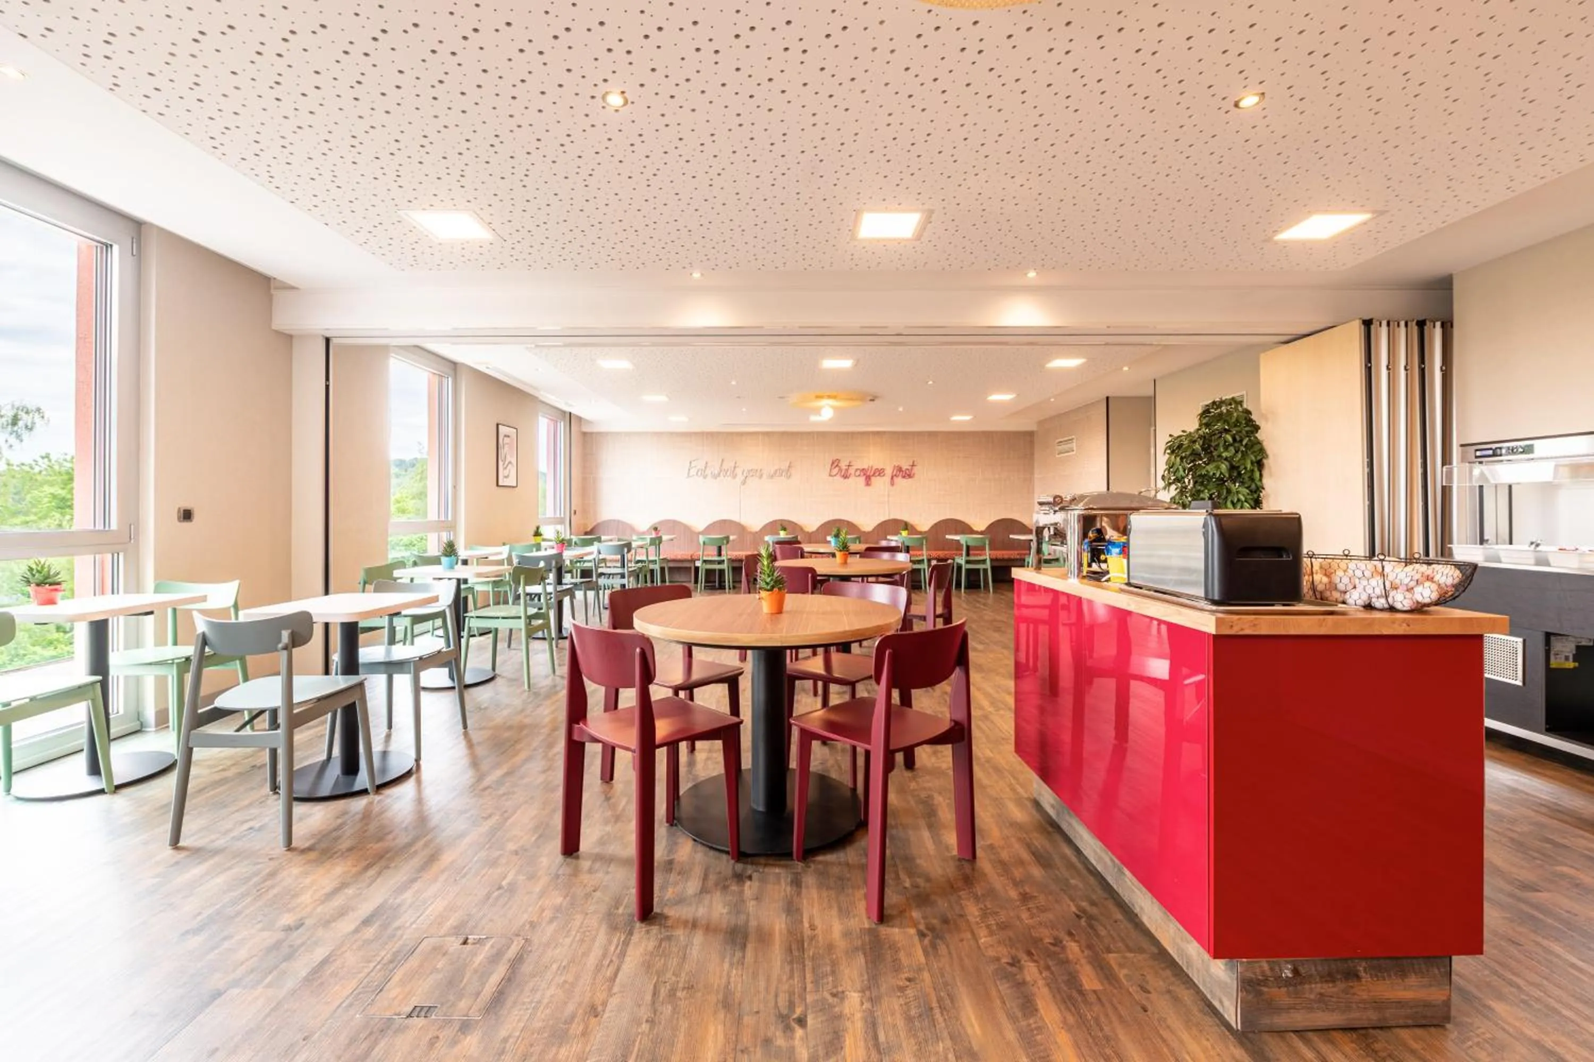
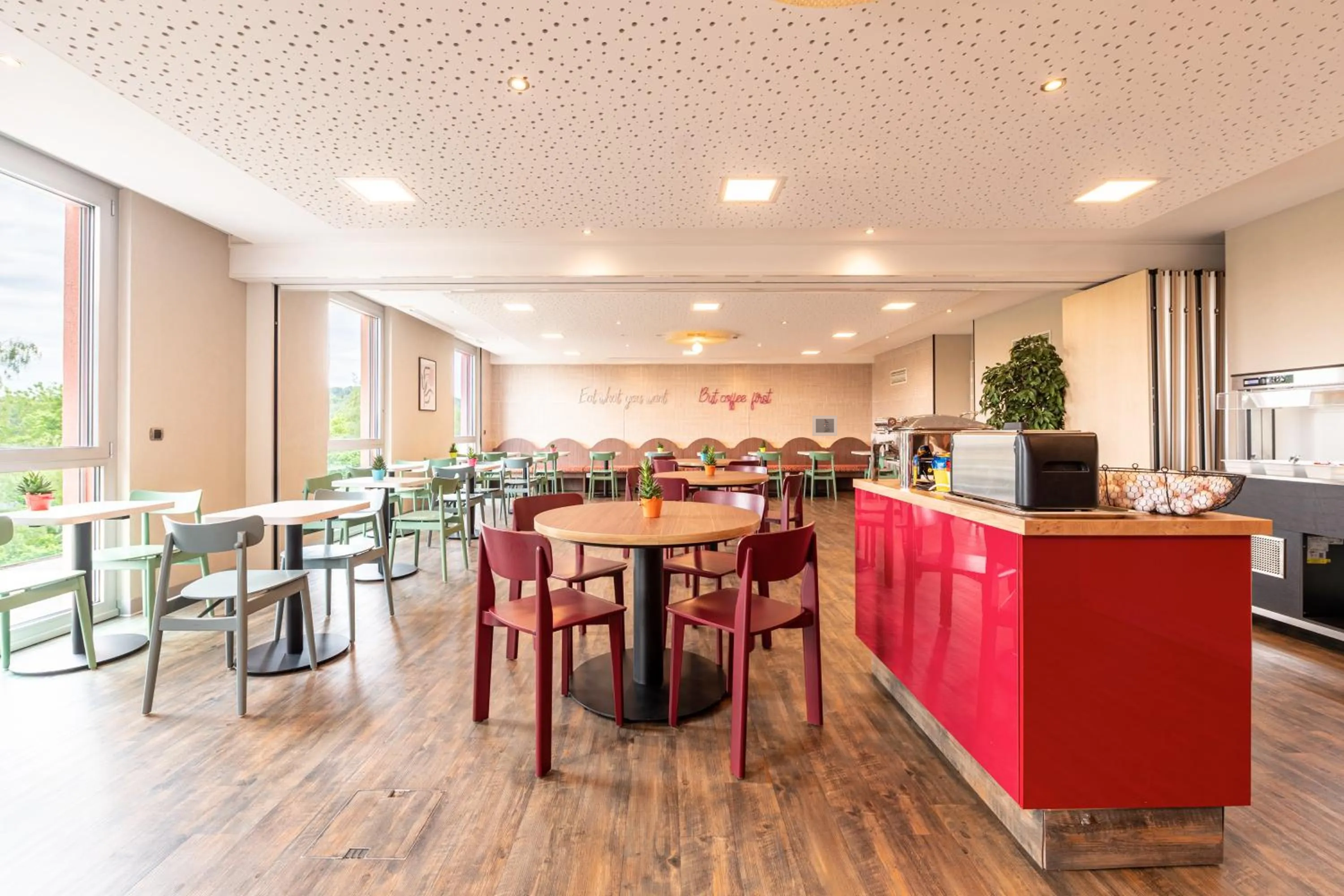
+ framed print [812,415,838,436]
